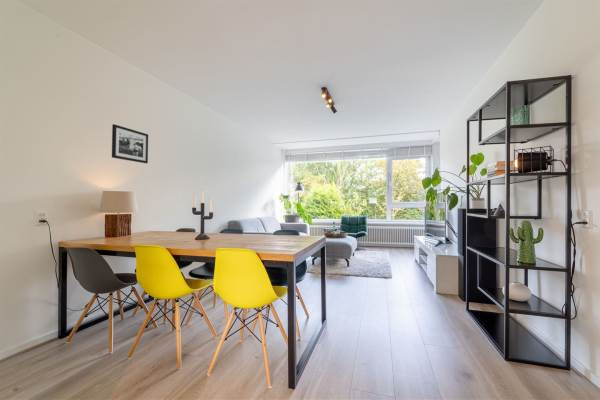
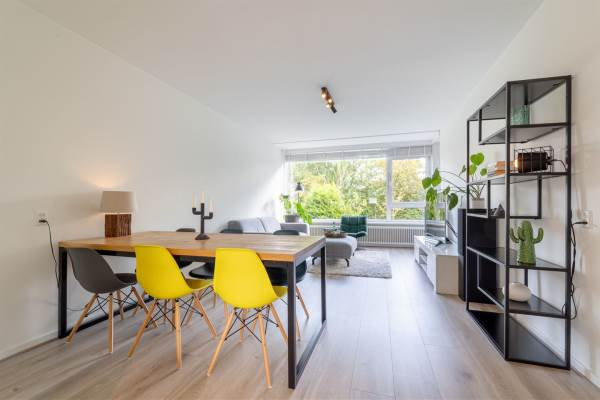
- picture frame [111,123,149,164]
